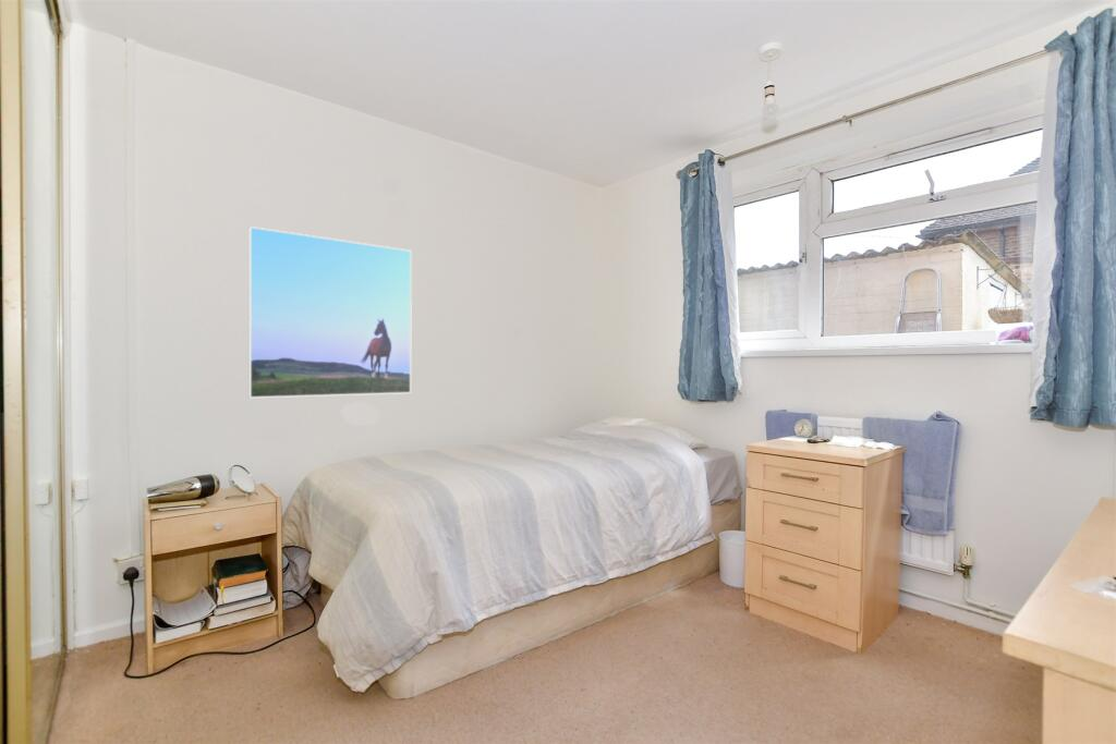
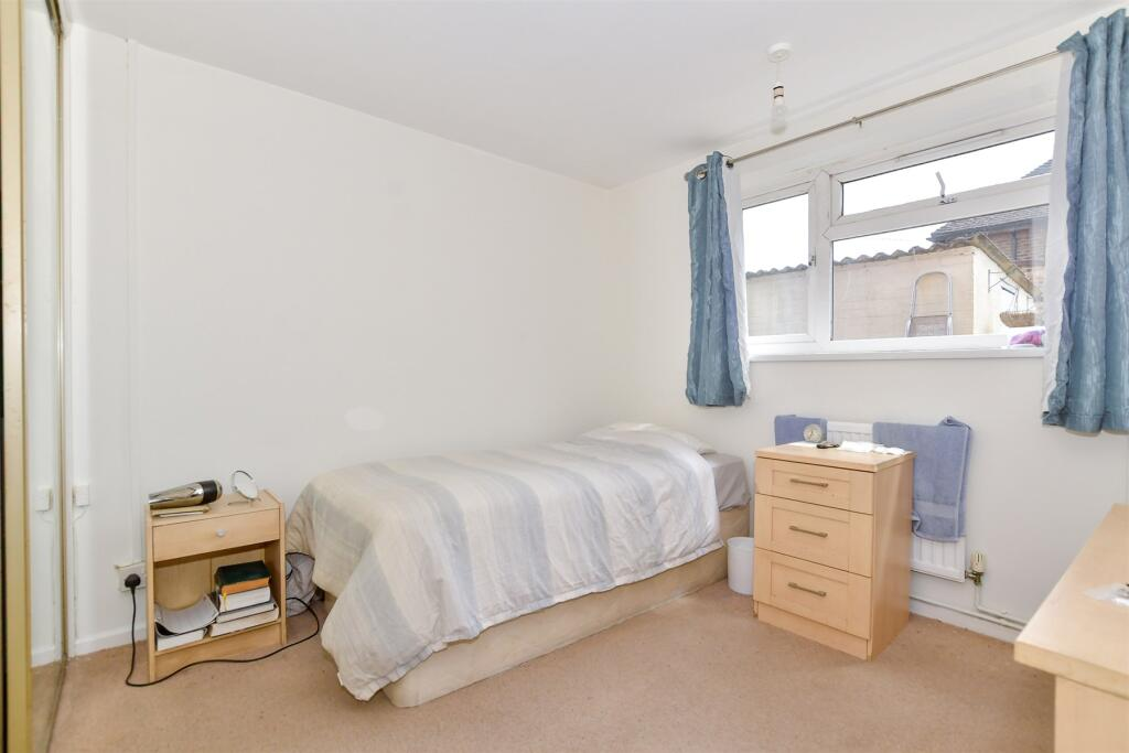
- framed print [247,225,413,399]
